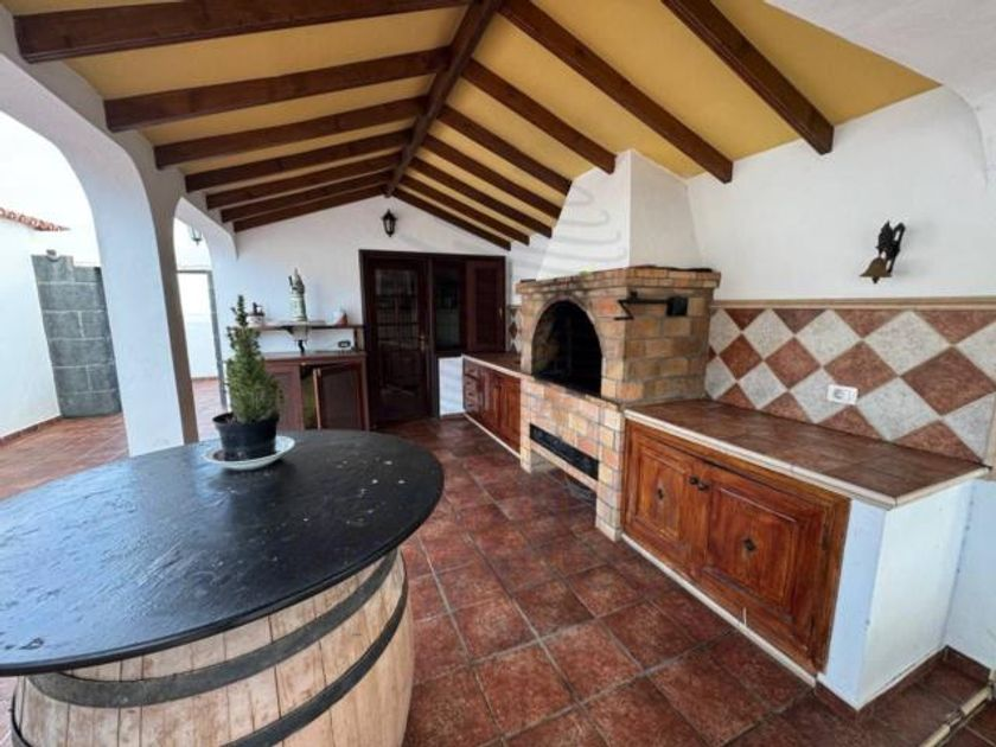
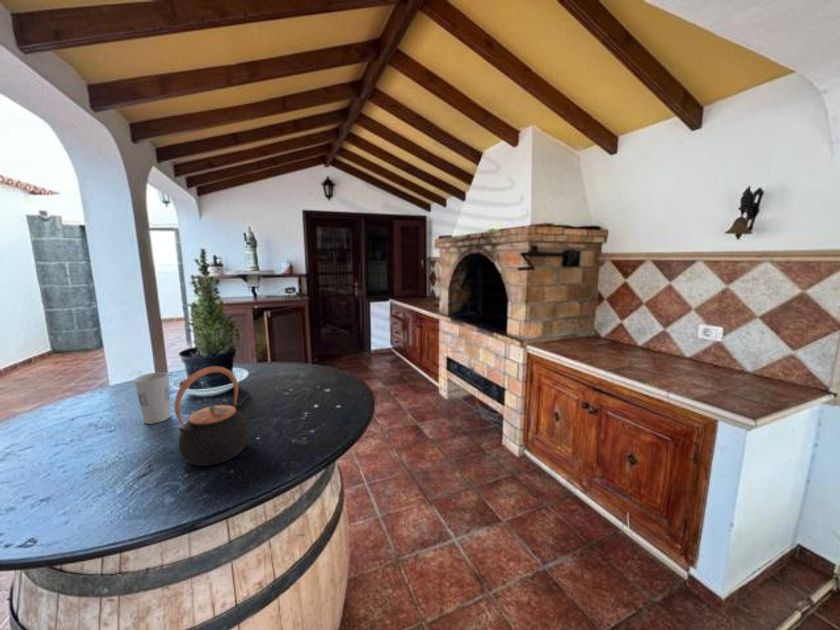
+ cup [133,371,172,425]
+ teapot [174,365,254,467]
